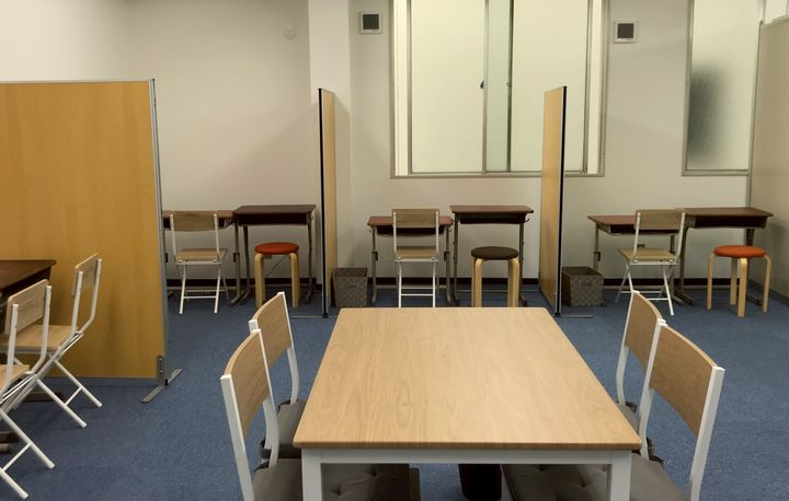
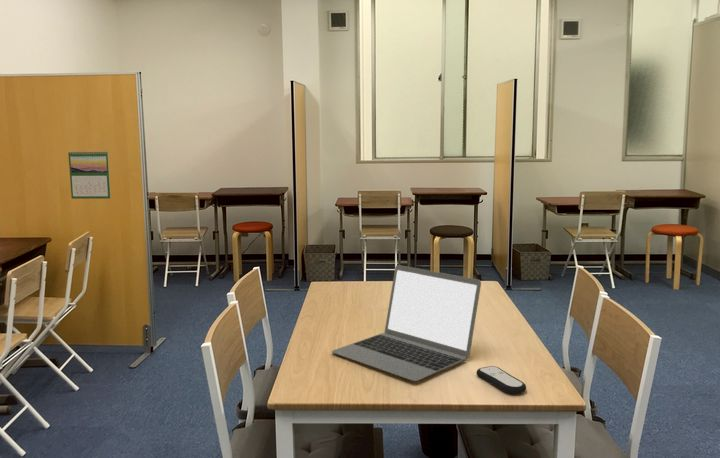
+ calendar [67,149,112,200]
+ laptop [331,264,482,383]
+ remote control [475,365,527,395]
